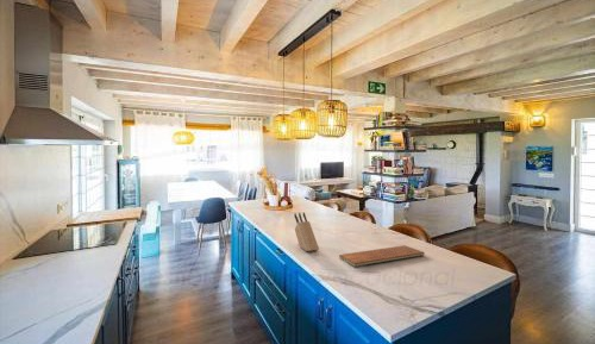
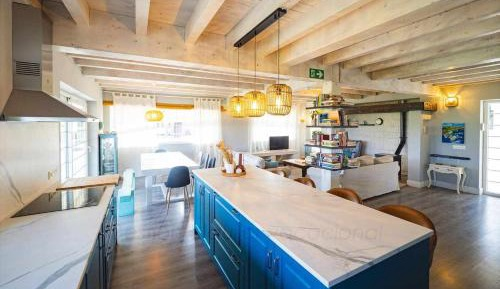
- knife block [293,212,320,252]
- chopping board [338,244,426,268]
